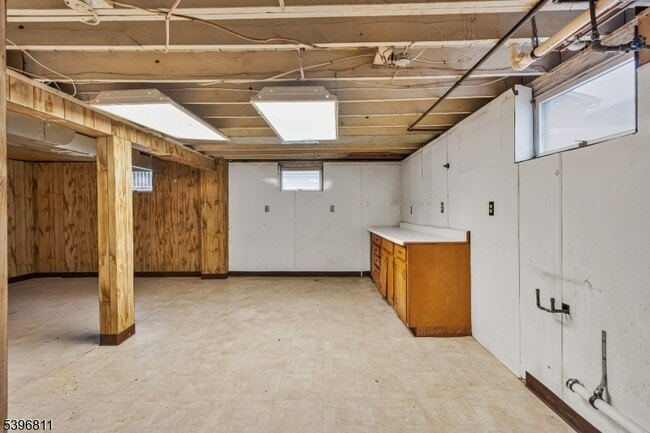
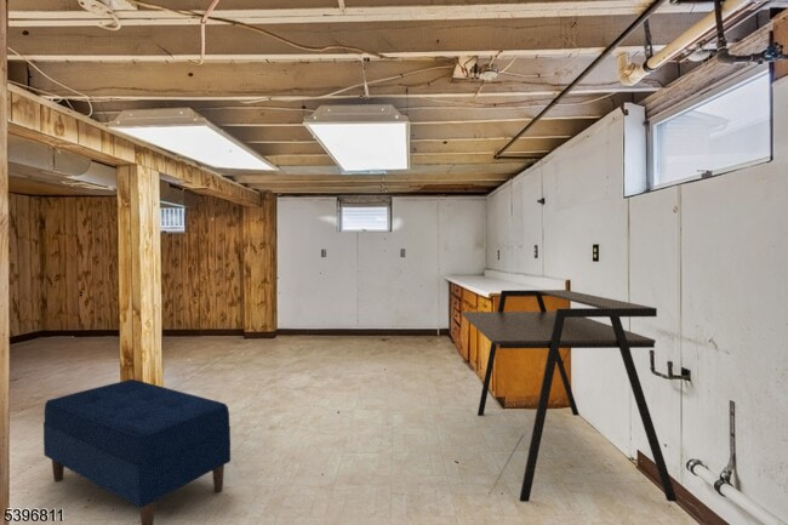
+ bench [42,378,232,525]
+ desk [459,289,678,503]
